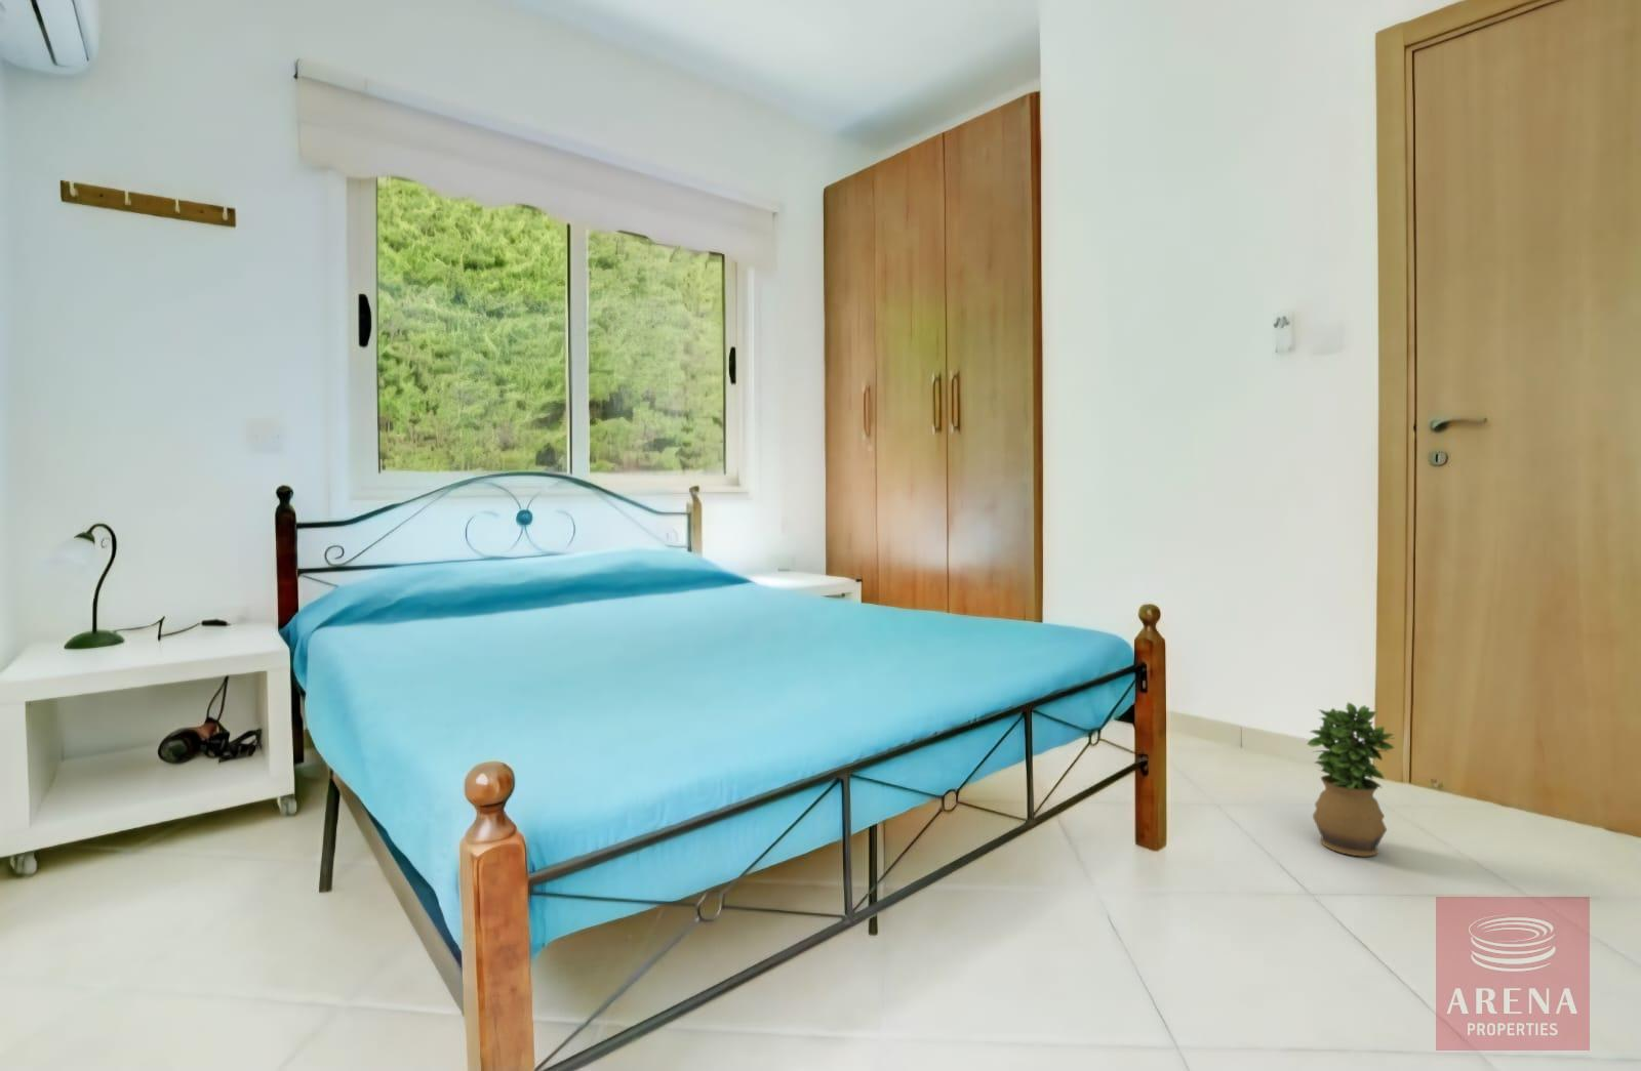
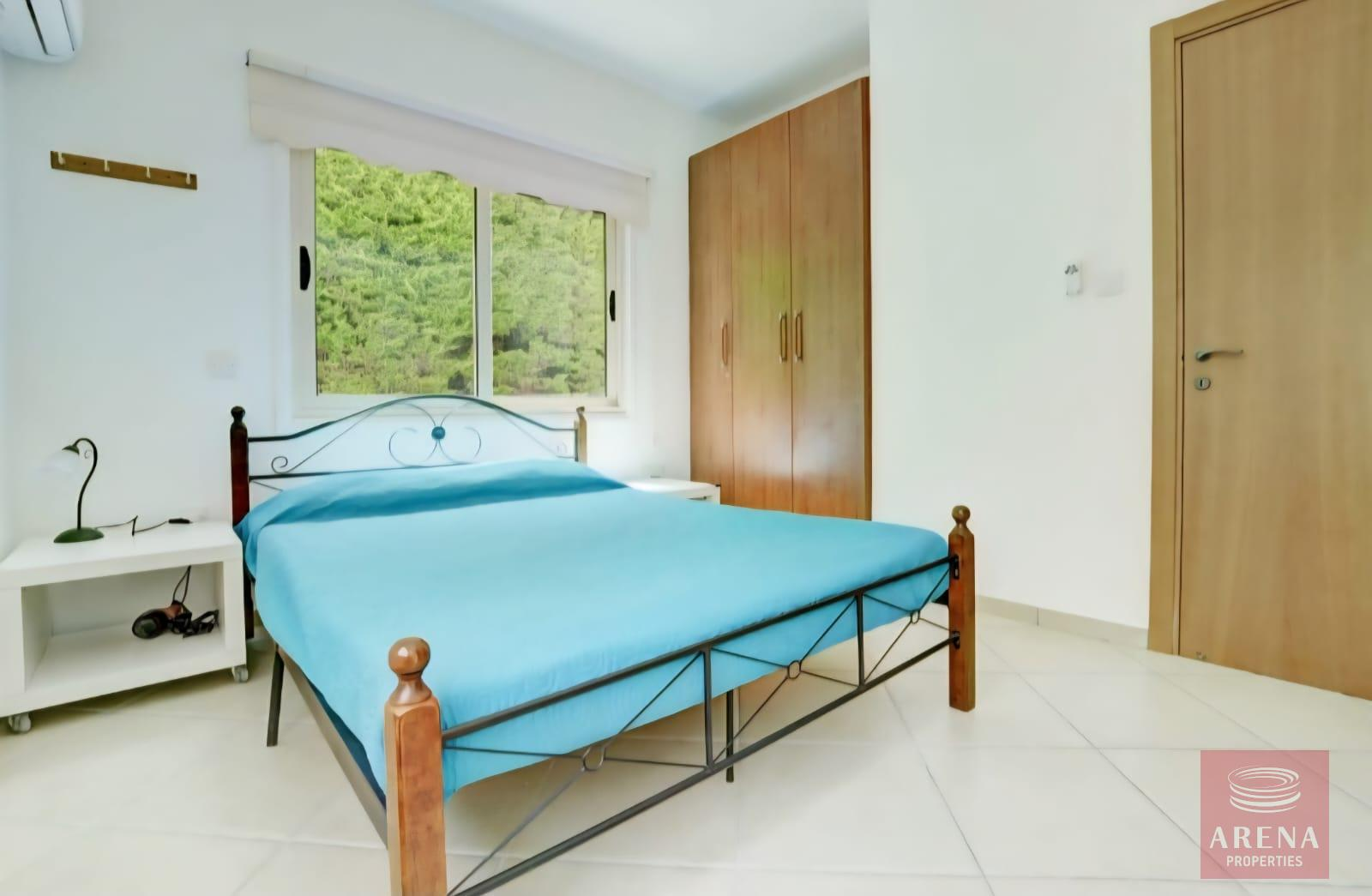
- potted plant [1306,700,1395,857]
